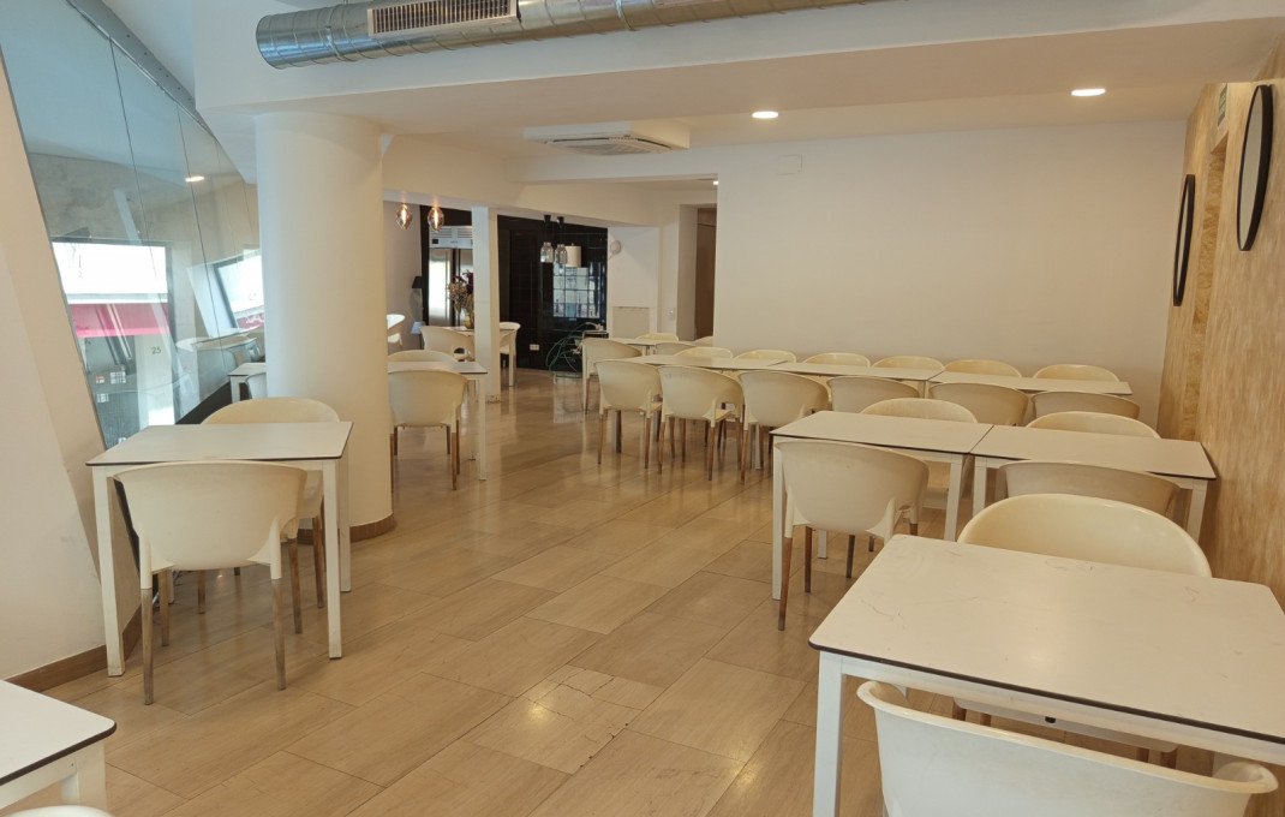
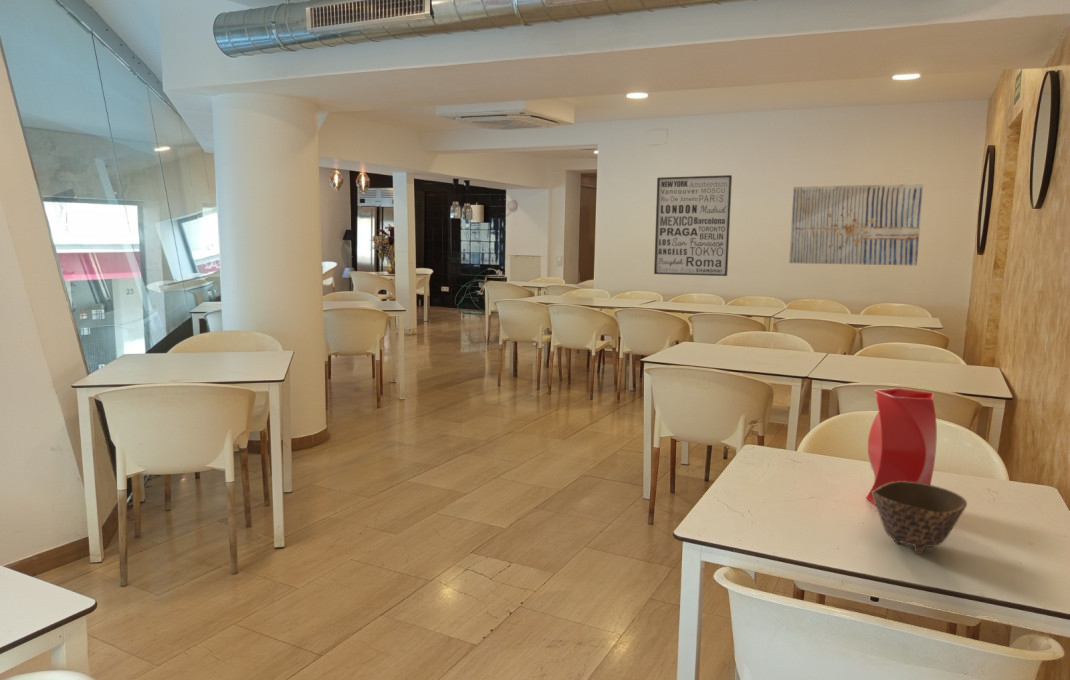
+ wall art [653,174,733,277]
+ wall art [788,183,924,266]
+ vase [865,387,938,506]
+ bowl [872,481,968,555]
